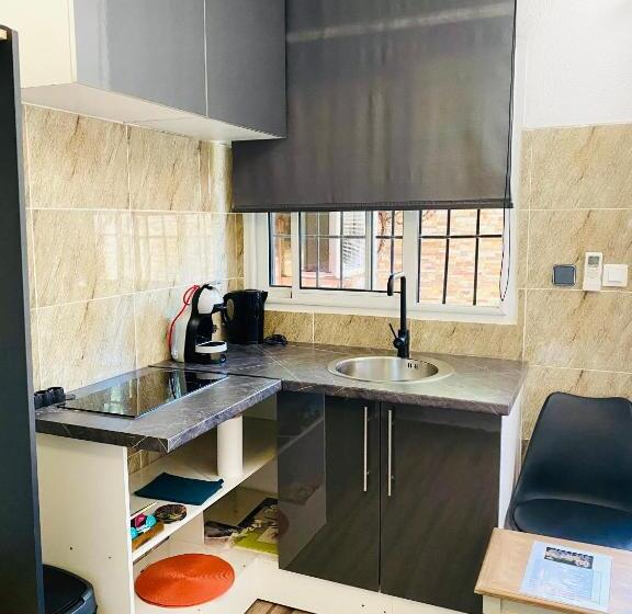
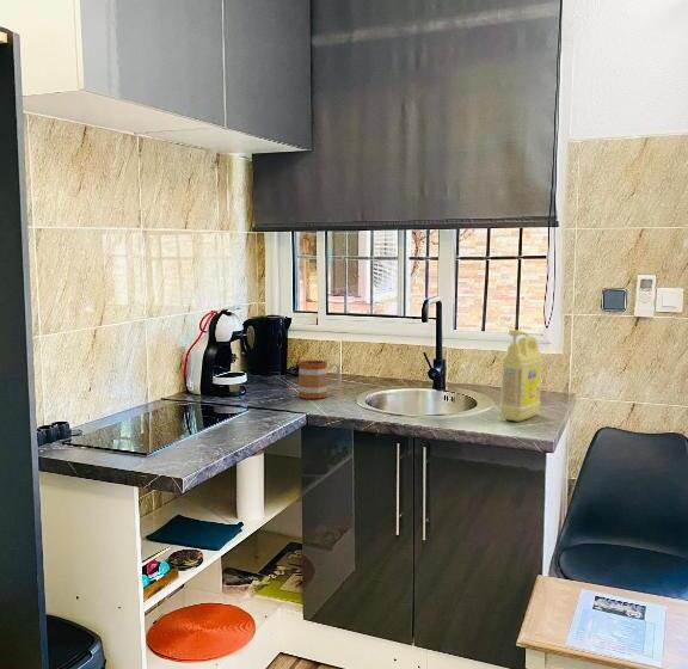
+ mug [297,360,342,400]
+ detergent [499,329,543,423]
